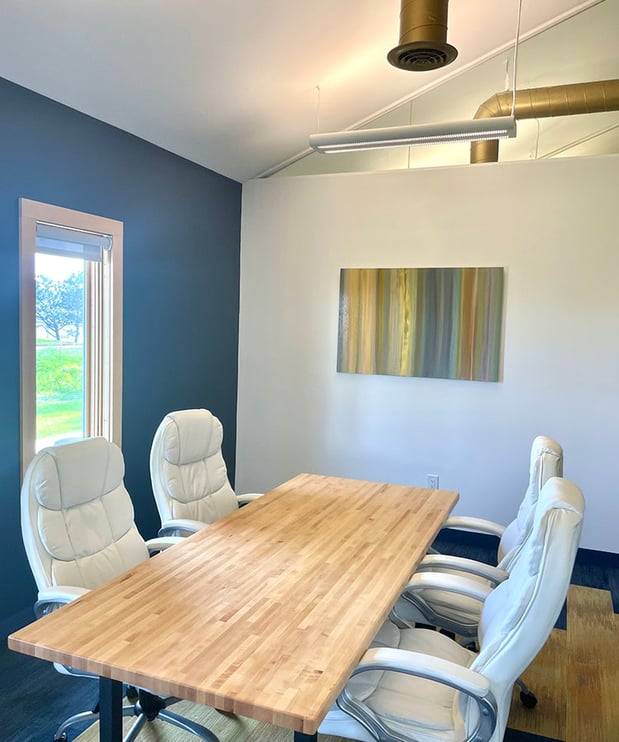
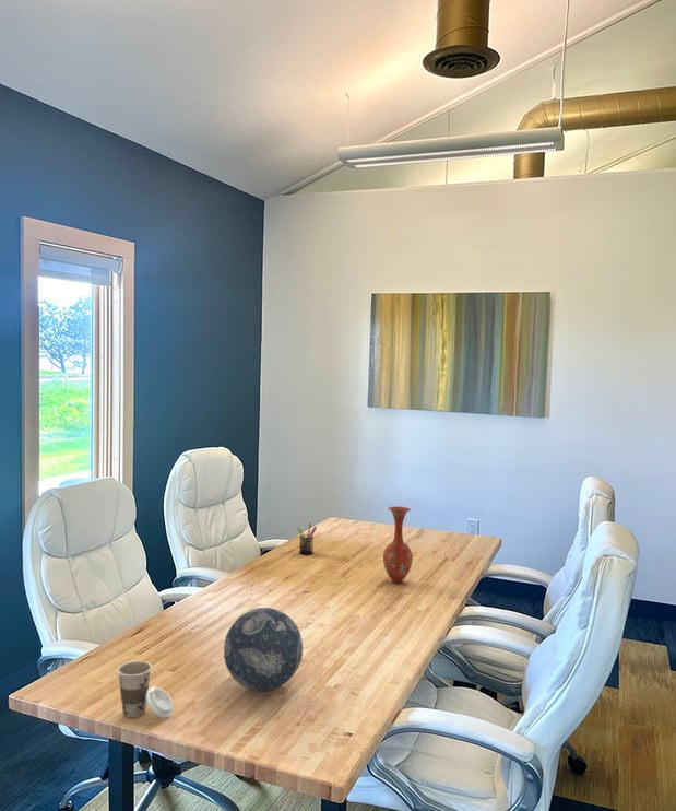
+ pen holder [297,522,318,555]
+ decorative ball [223,607,304,693]
+ cup [116,660,174,719]
+ vase [382,505,414,584]
